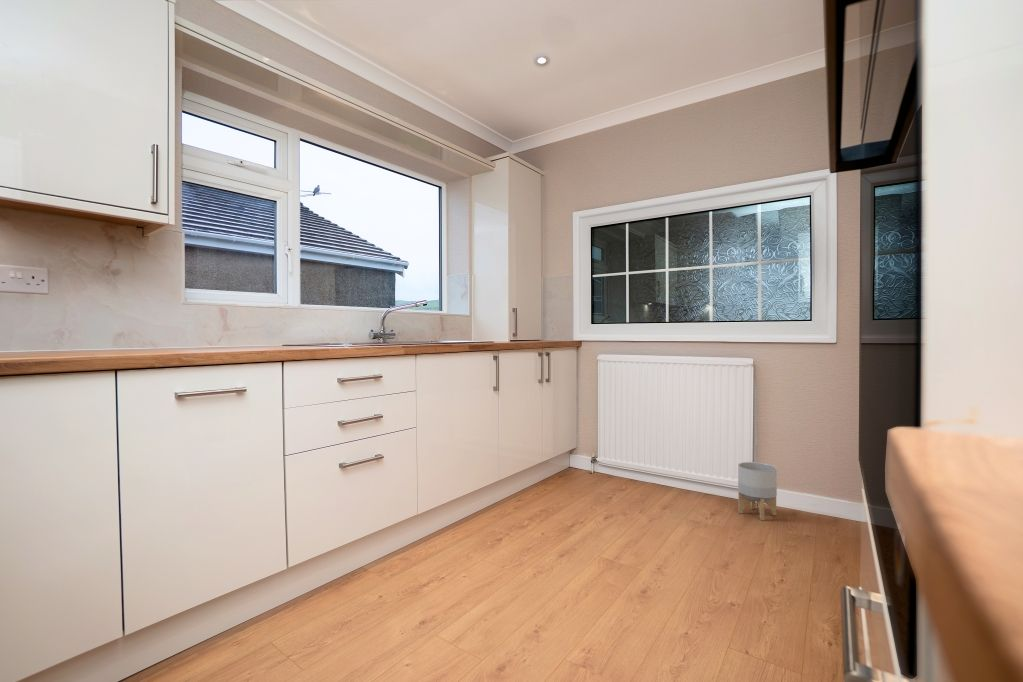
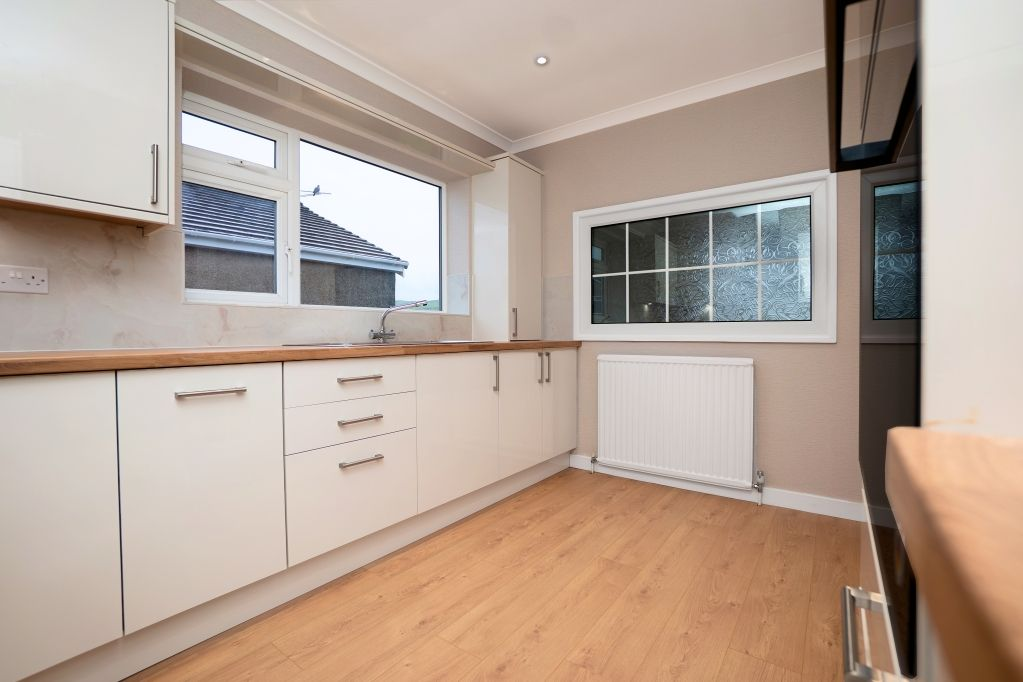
- planter [737,461,778,521]
